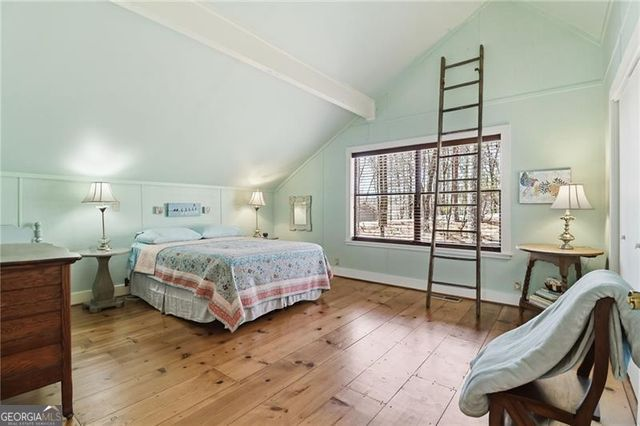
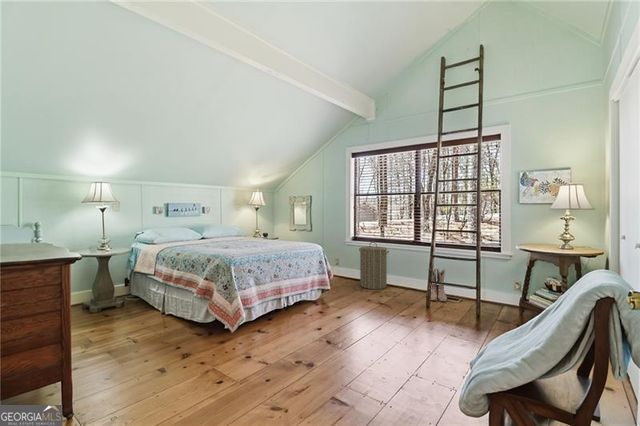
+ boots [427,267,448,302]
+ laundry hamper [358,241,390,290]
